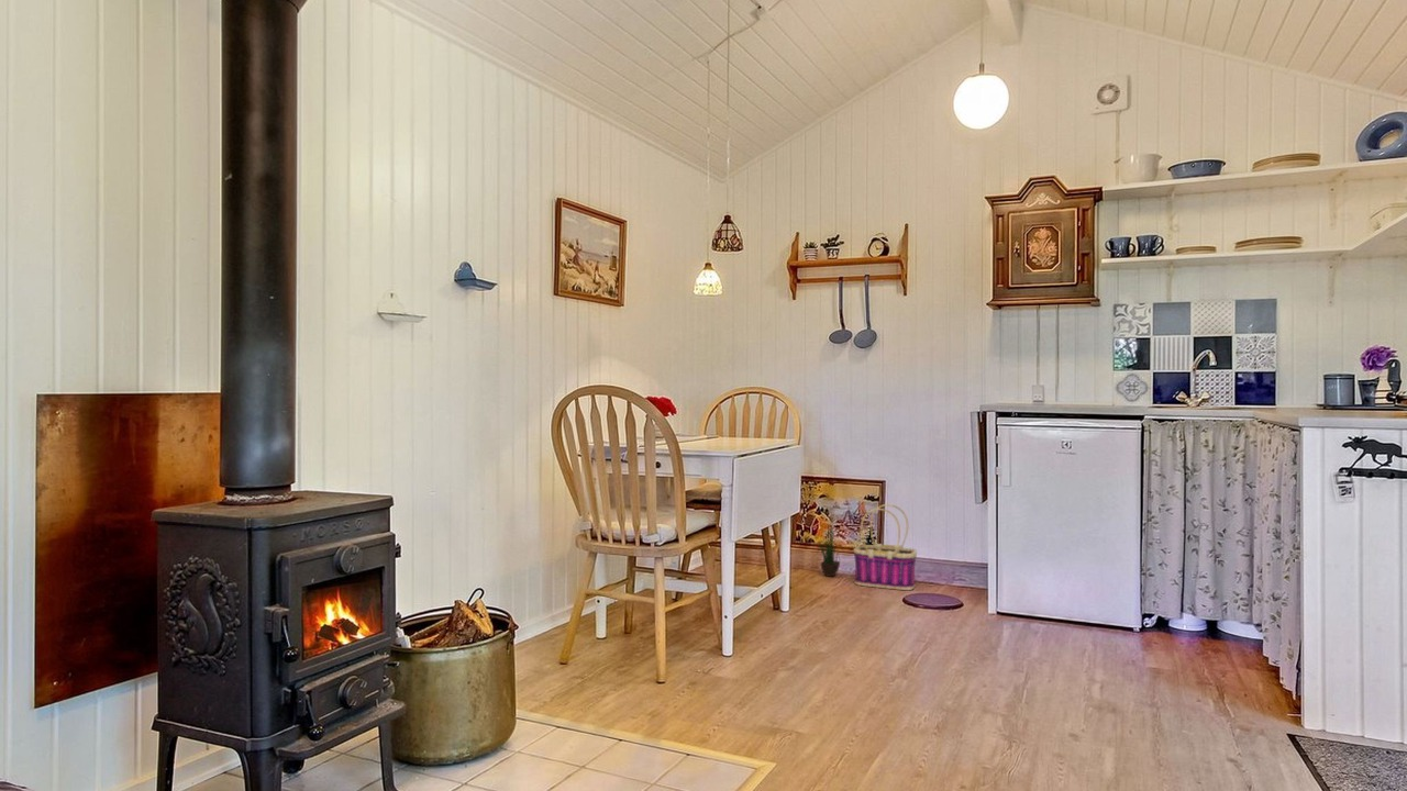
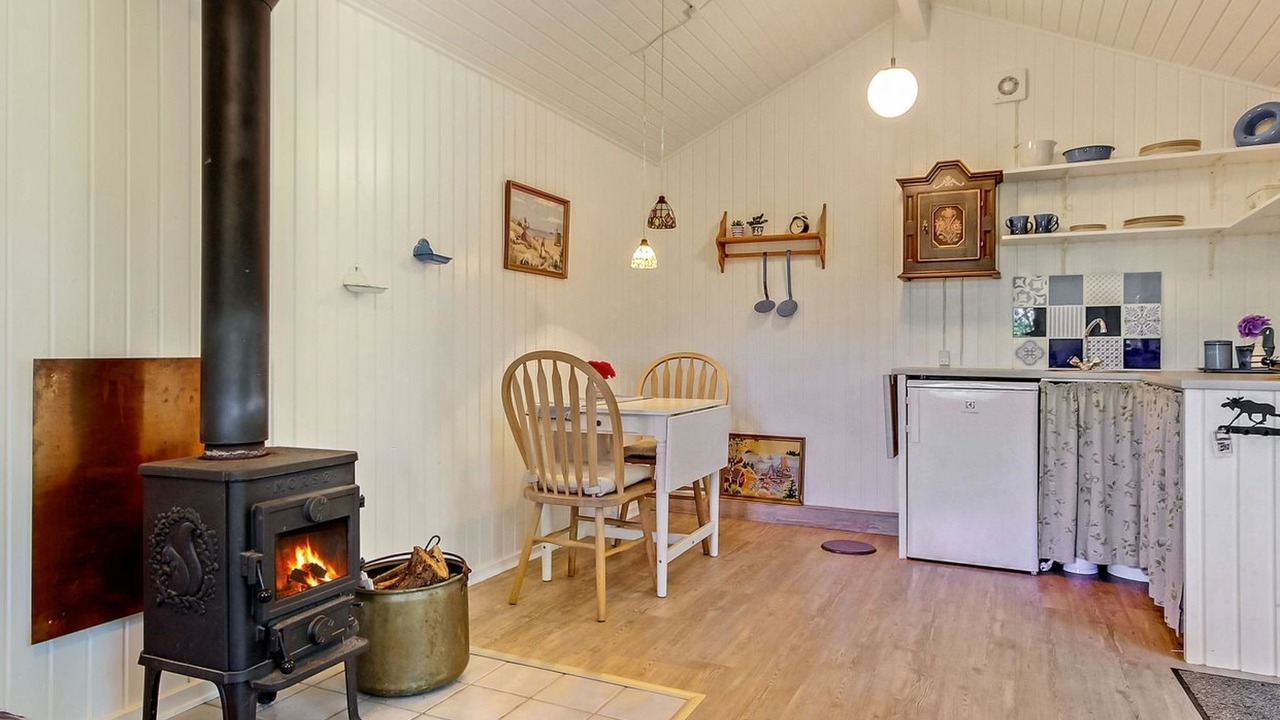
- basket [852,503,918,591]
- potted plant [810,520,846,578]
